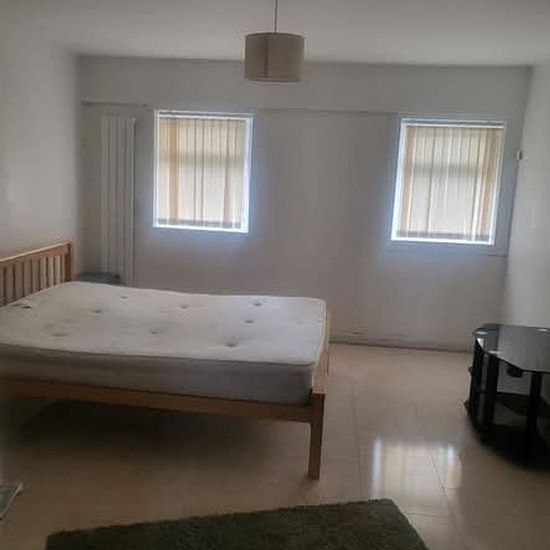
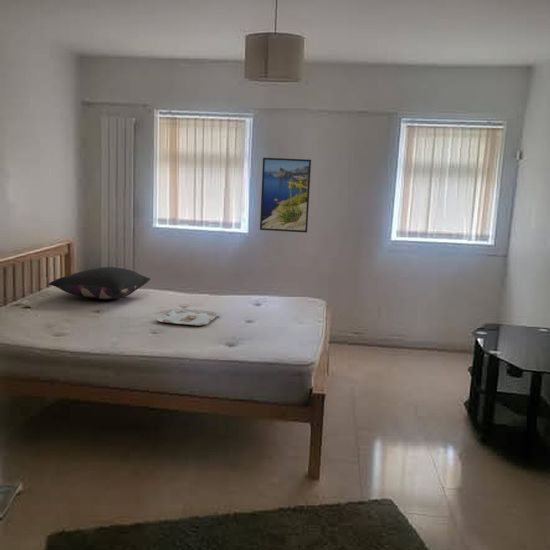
+ pillow [47,266,151,301]
+ serving tray [156,308,221,327]
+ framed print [259,157,312,234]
